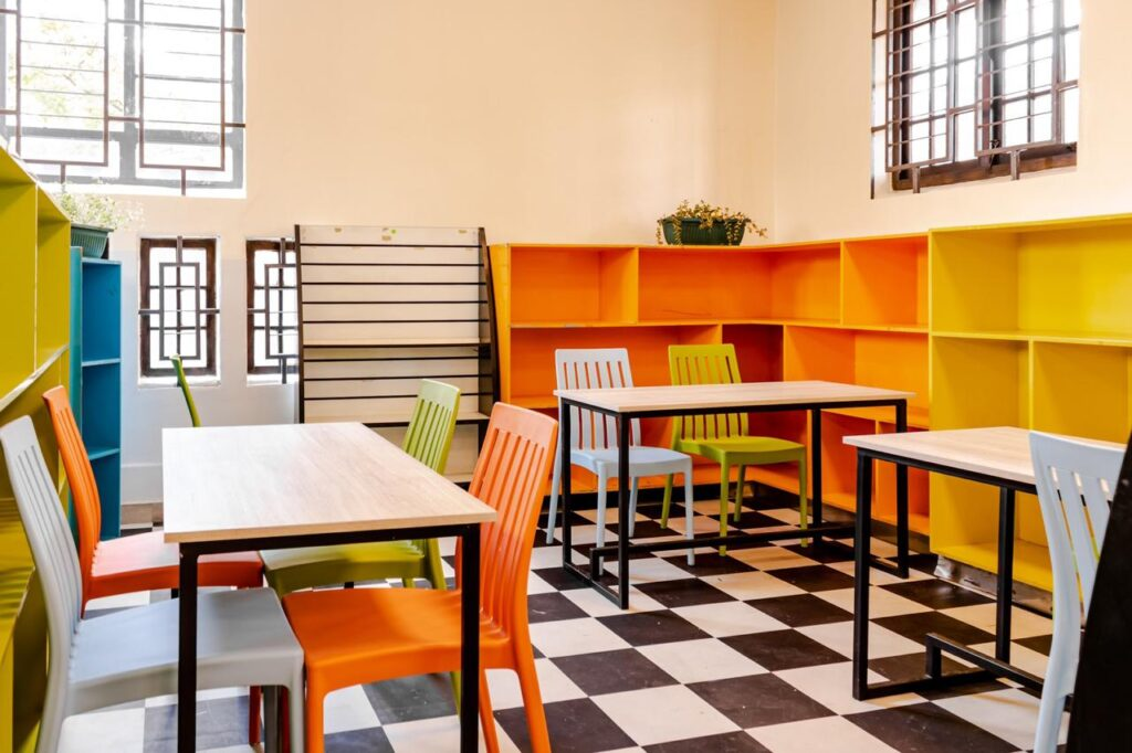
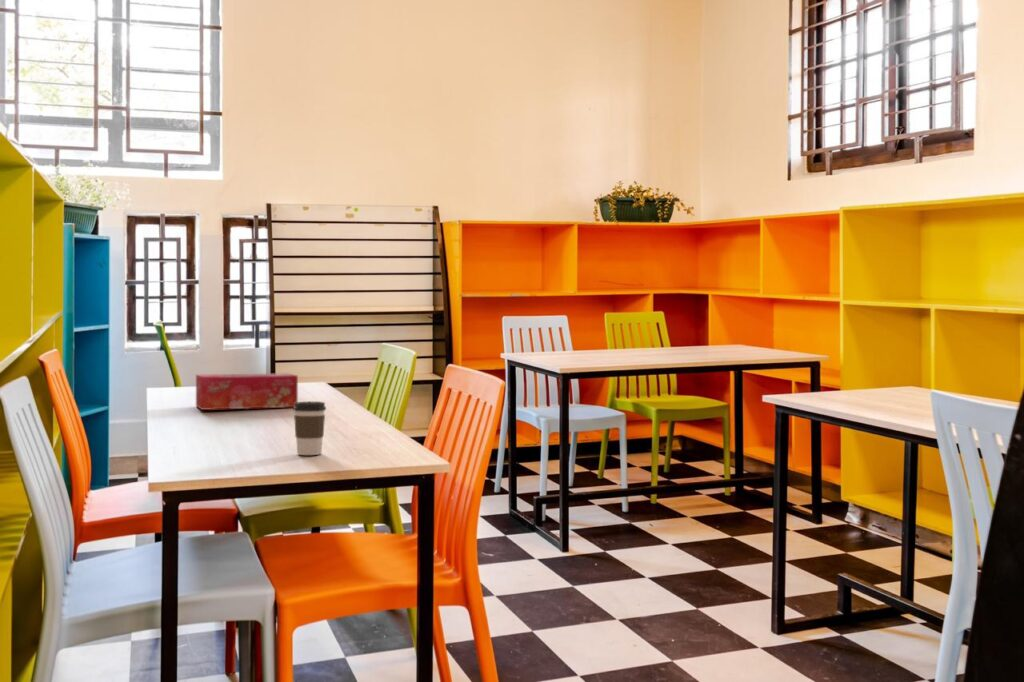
+ coffee cup [292,401,327,456]
+ tissue box [195,372,299,411]
